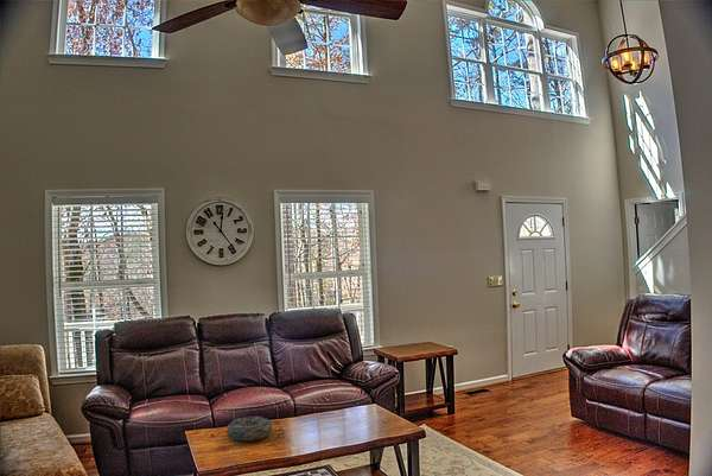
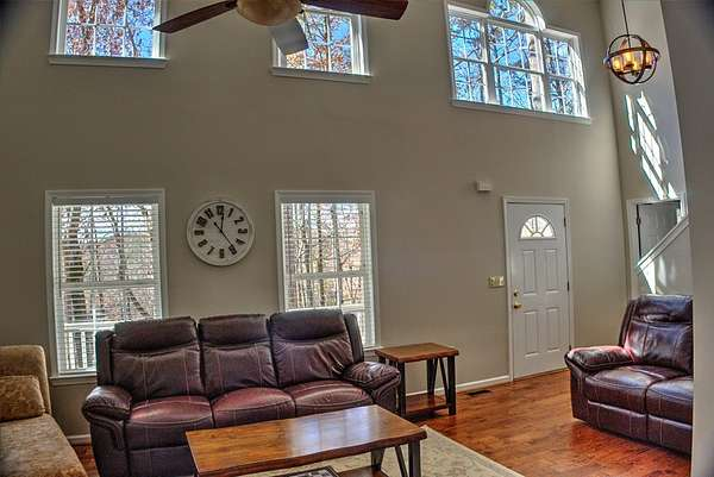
- decorative bowl [225,415,273,442]
